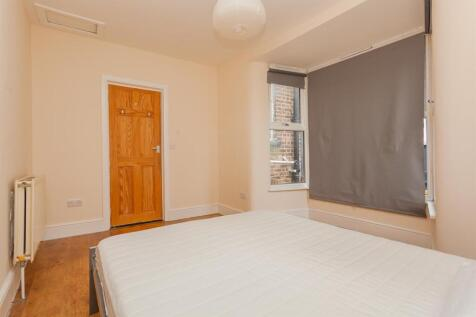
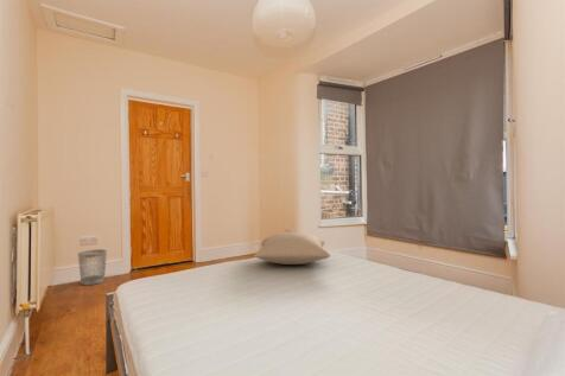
+ wastebasket [77,248,108,286]
+ pillow [253,231,331,266]
